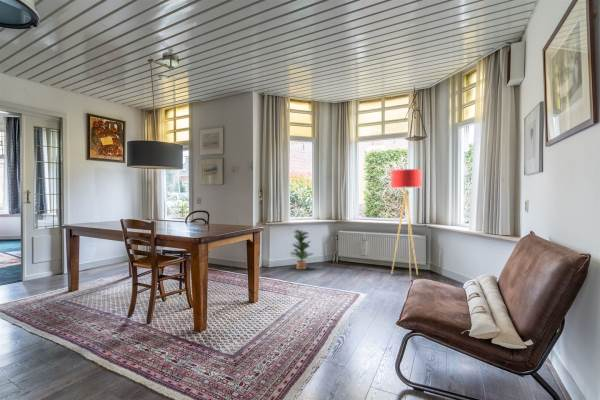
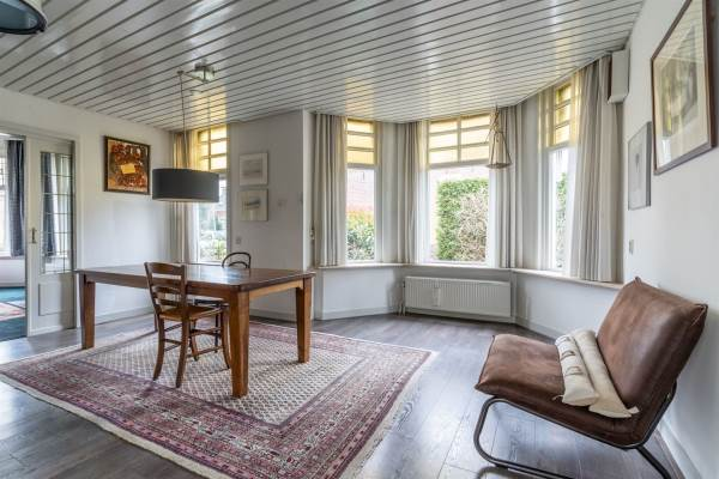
- floor lamp [390,168,423,282]
- potted plant [289,229,315,270]
